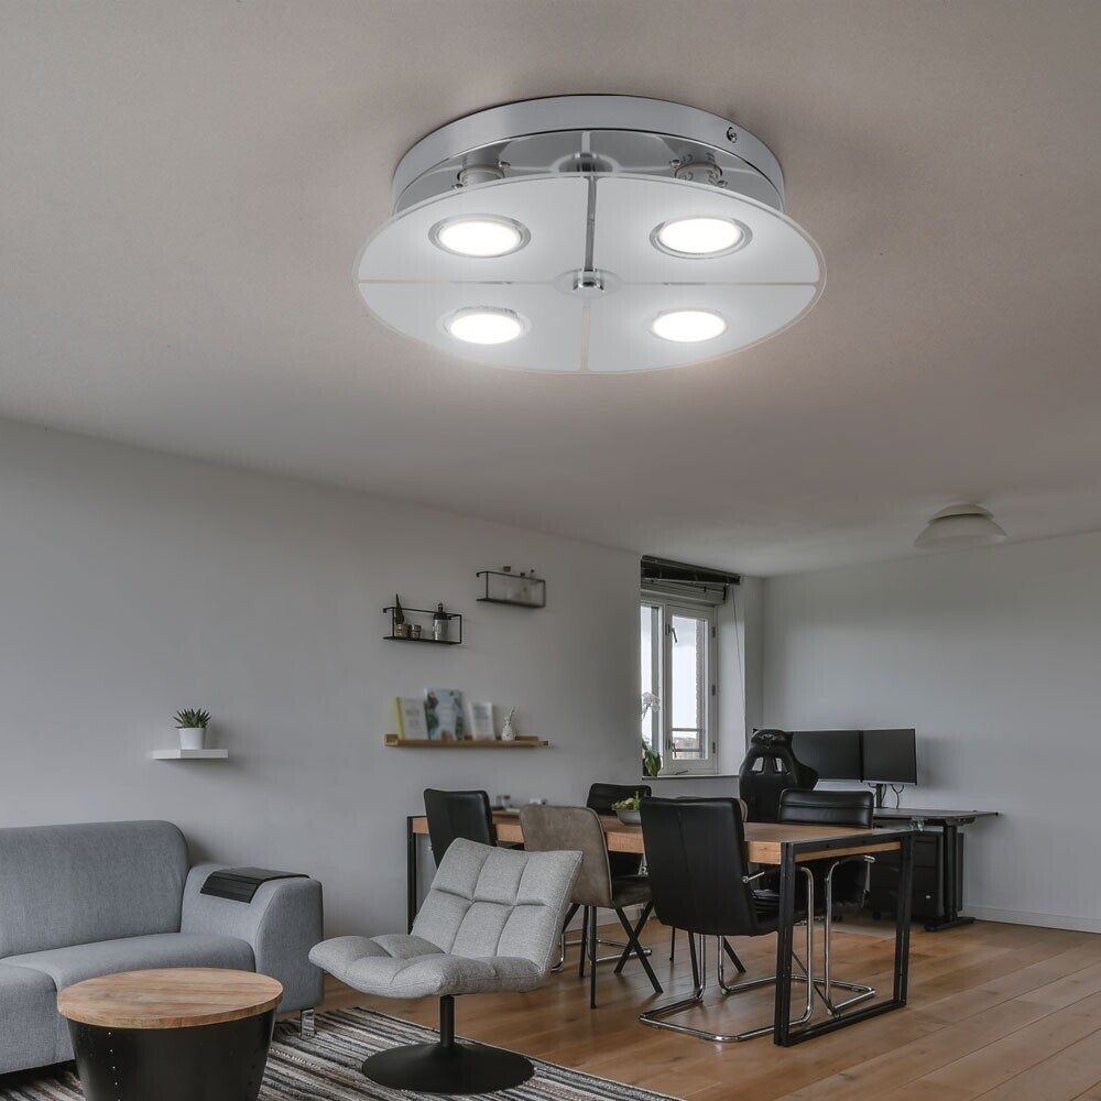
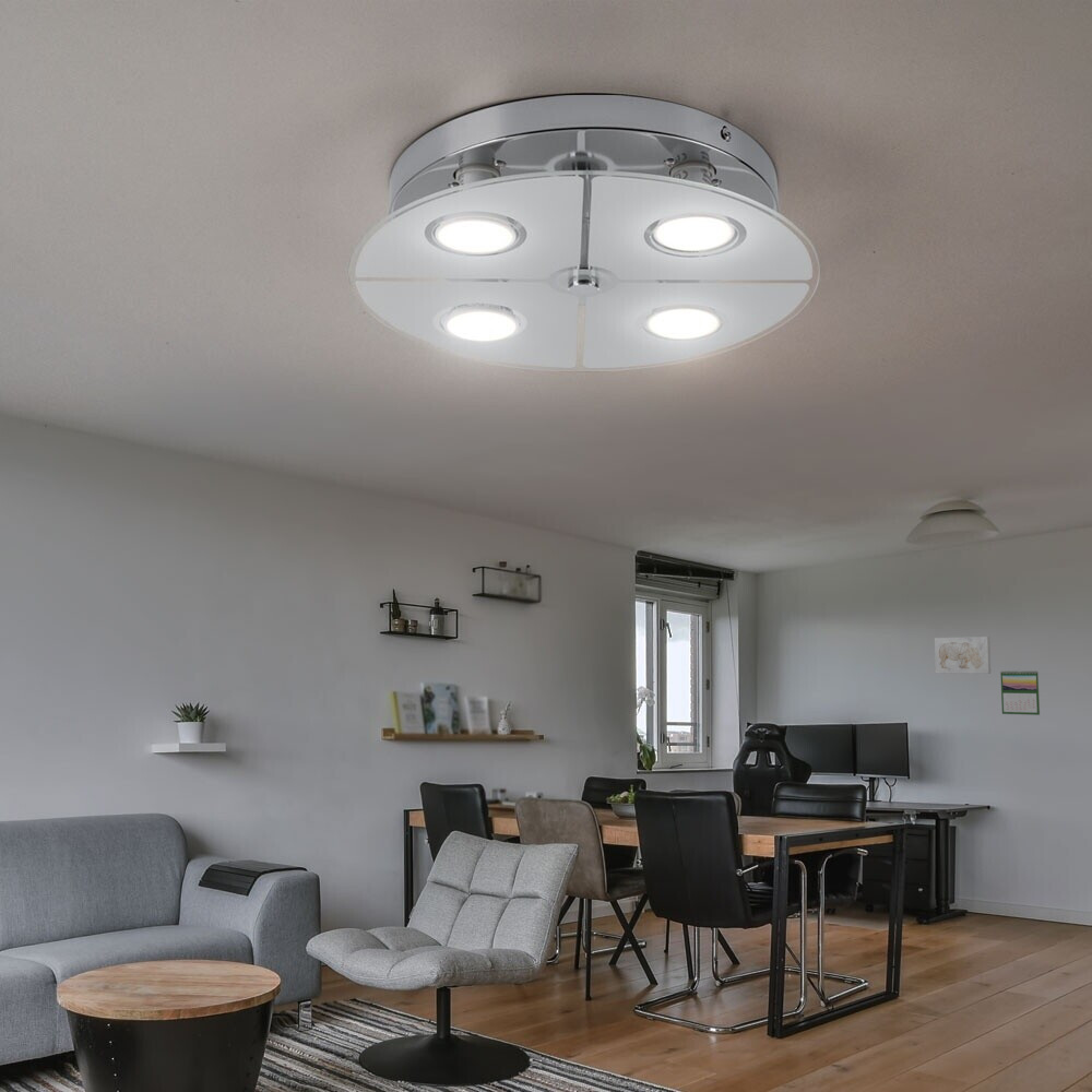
+ wall art [934,636,992,675]
+ calendar [999,669,1041,716]
